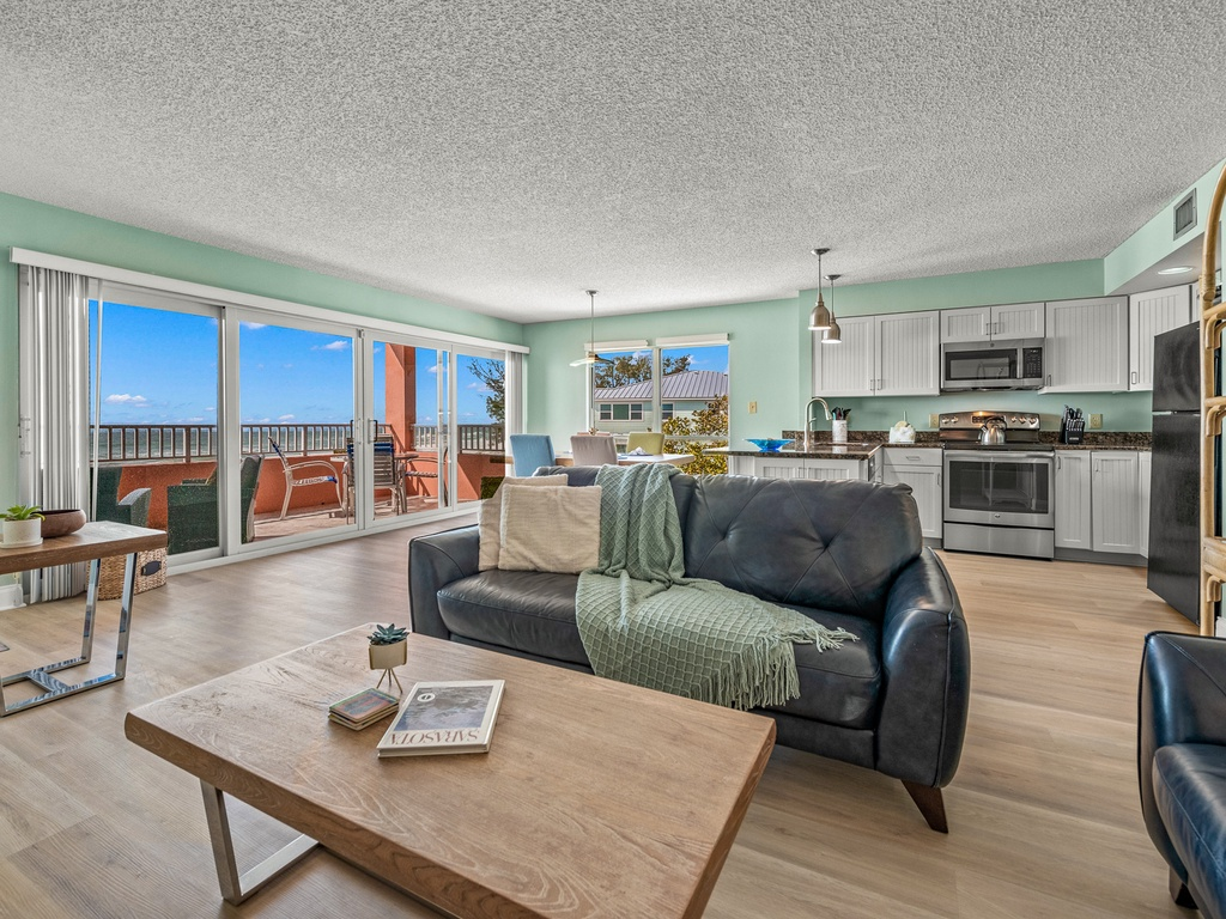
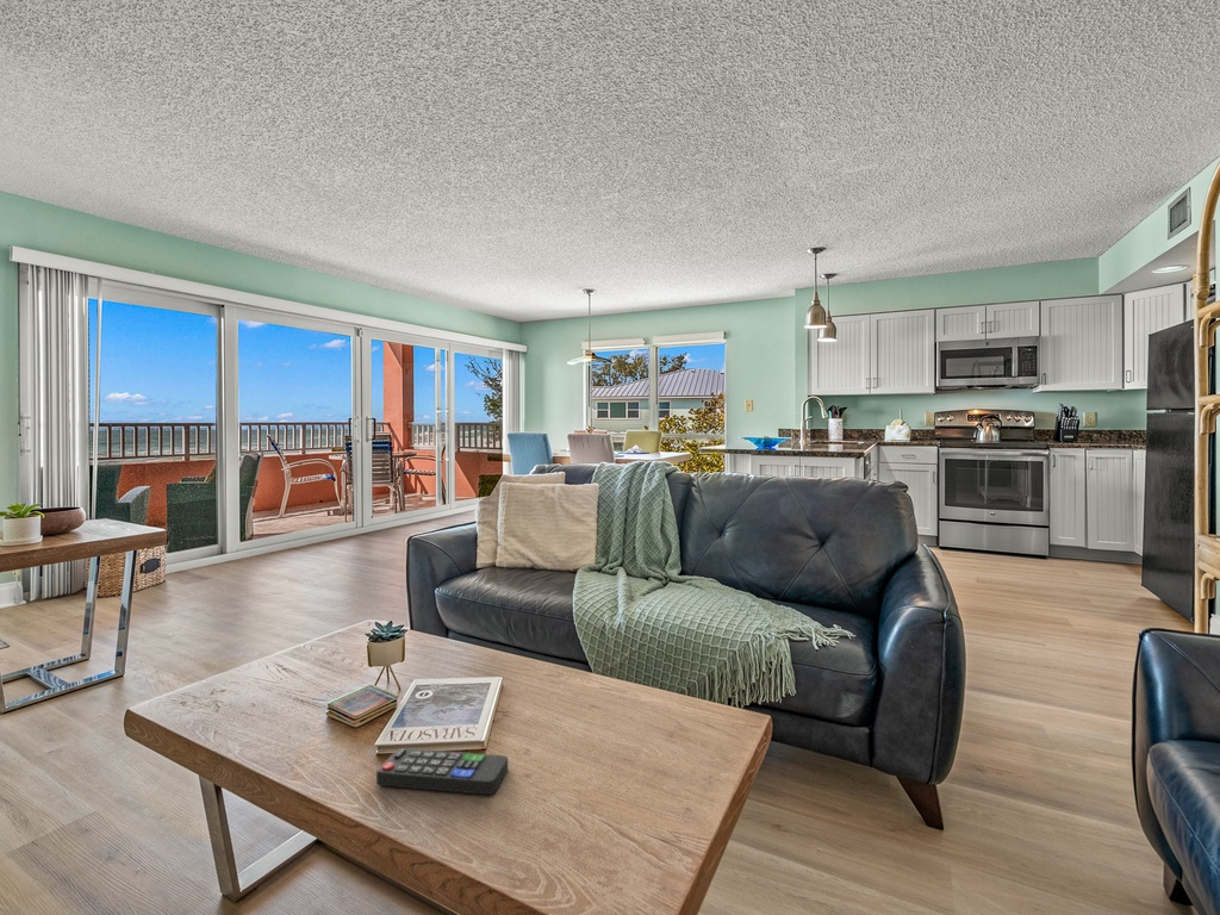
+ remote control [375,747,509,796]
